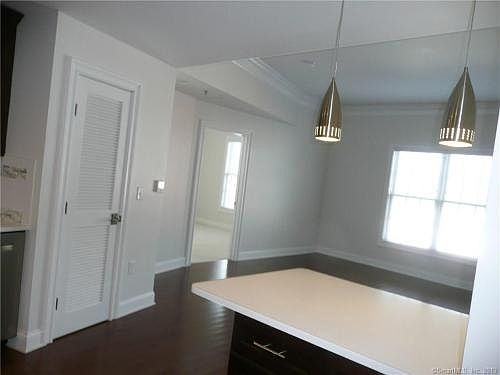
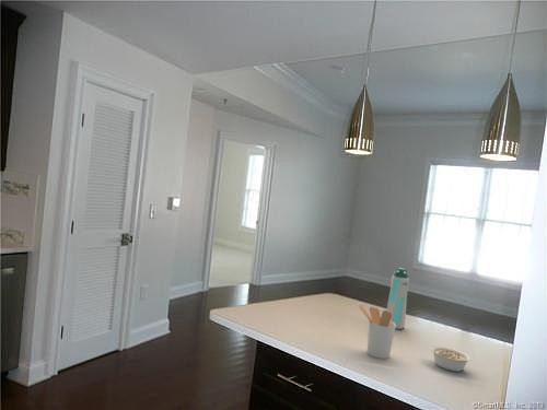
+ utensil holder [358,303,396,360]
+ legume [430,345,473,373]
+ water bottle [386,267,410,330]
